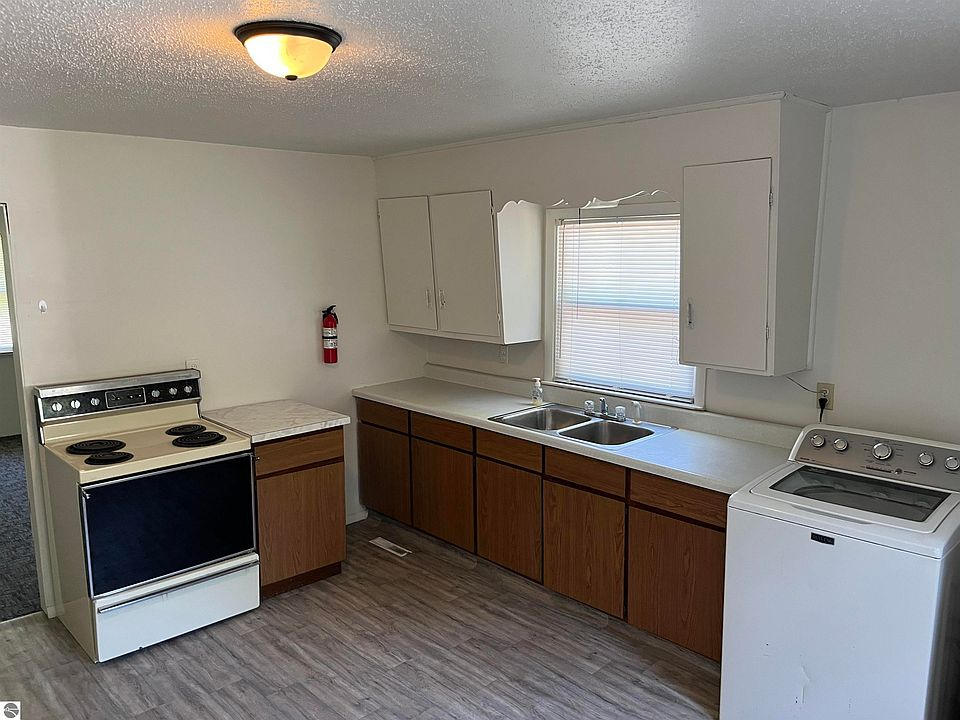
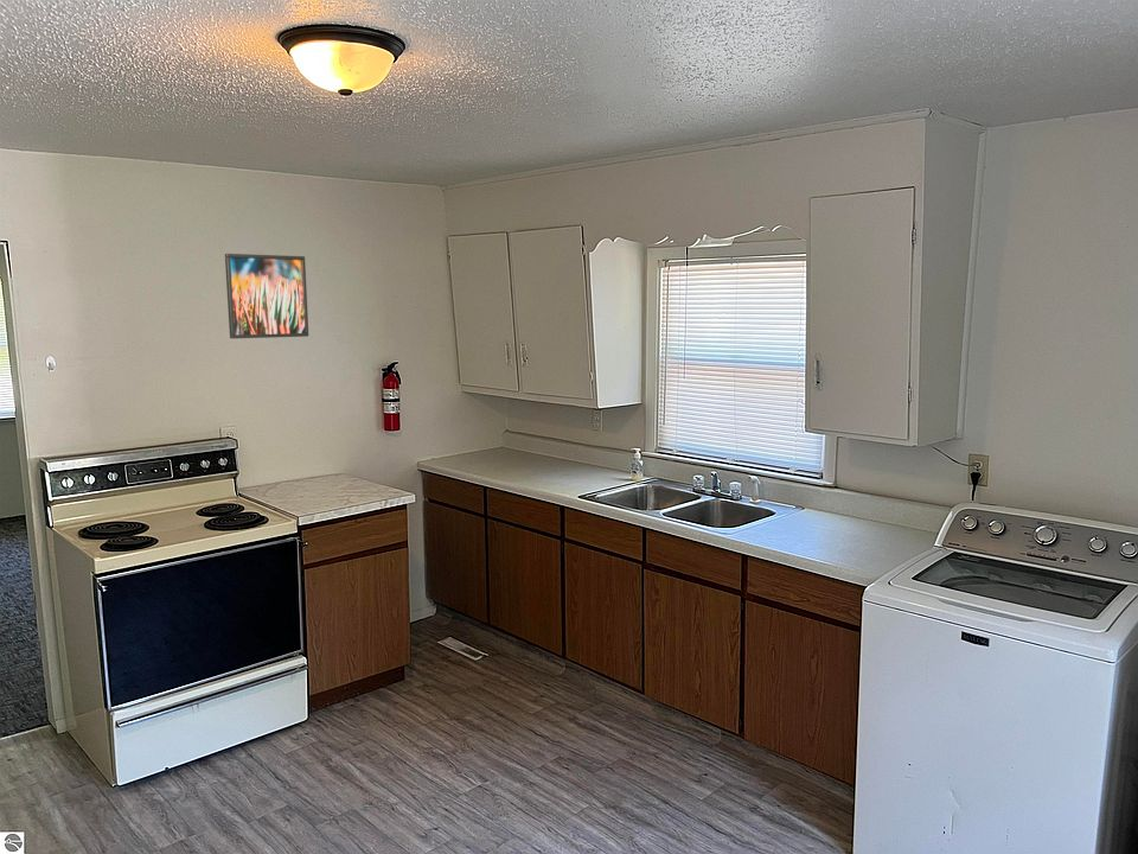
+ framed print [224,253,309,339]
